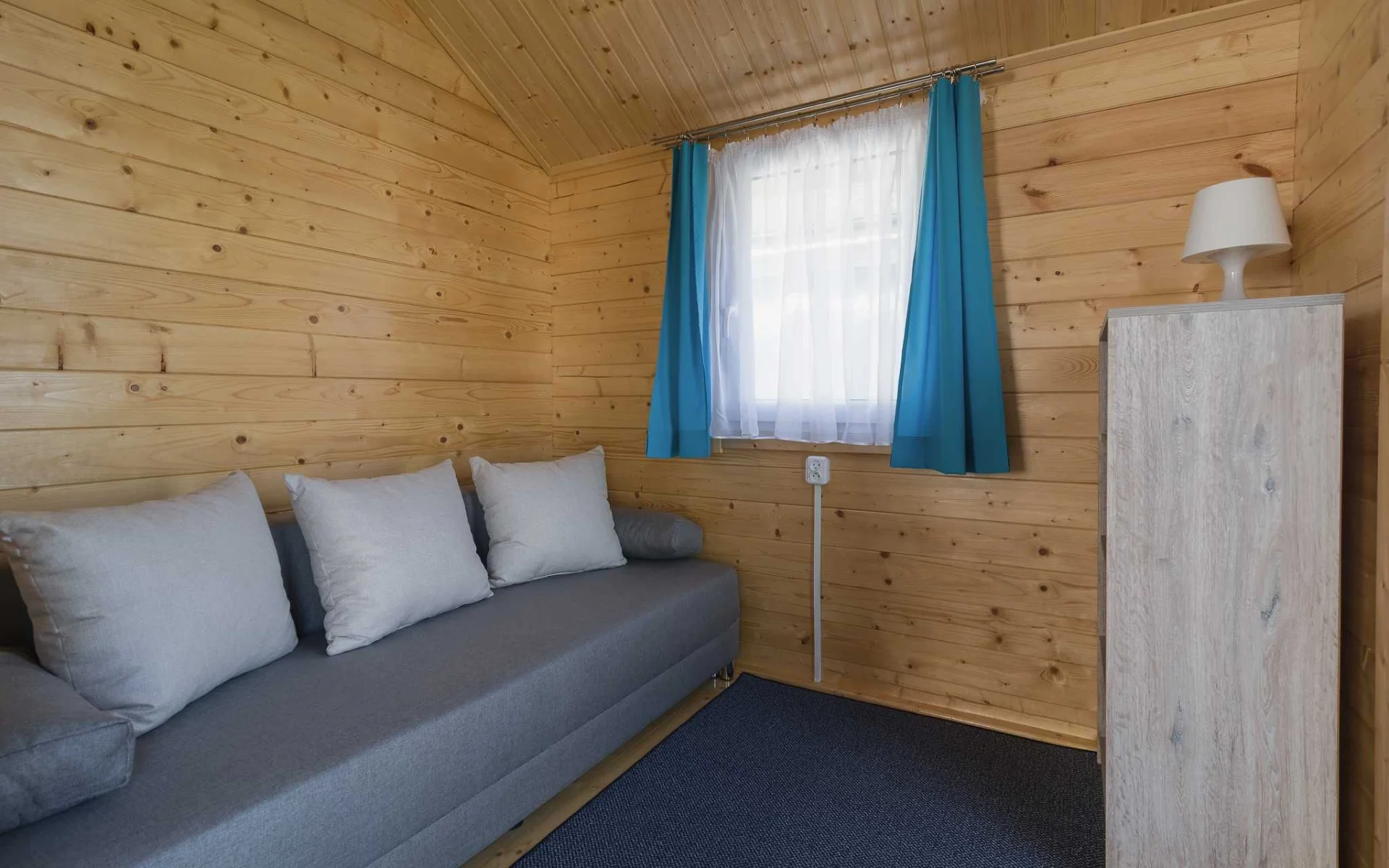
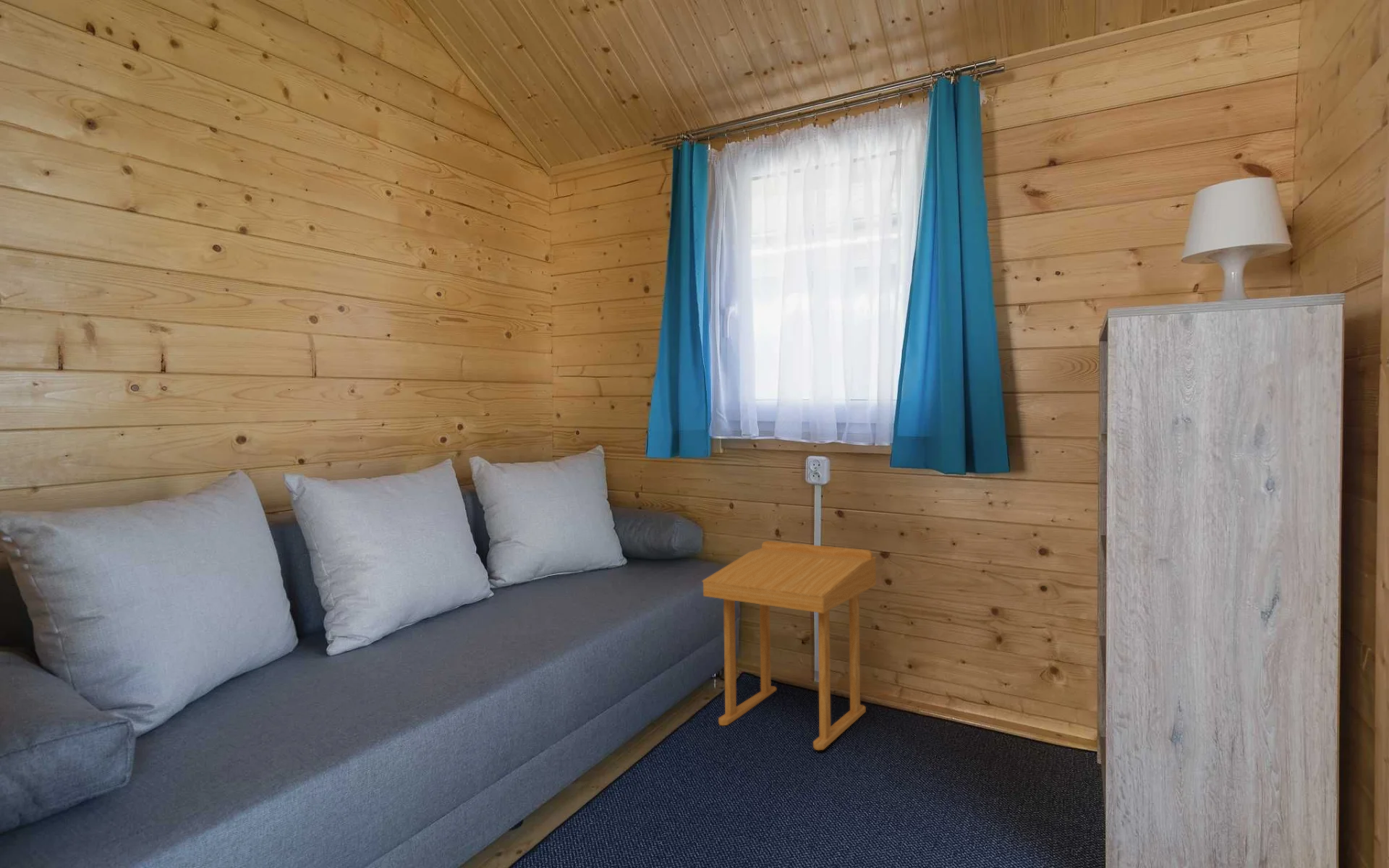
+ side table [702,540,877,751]
